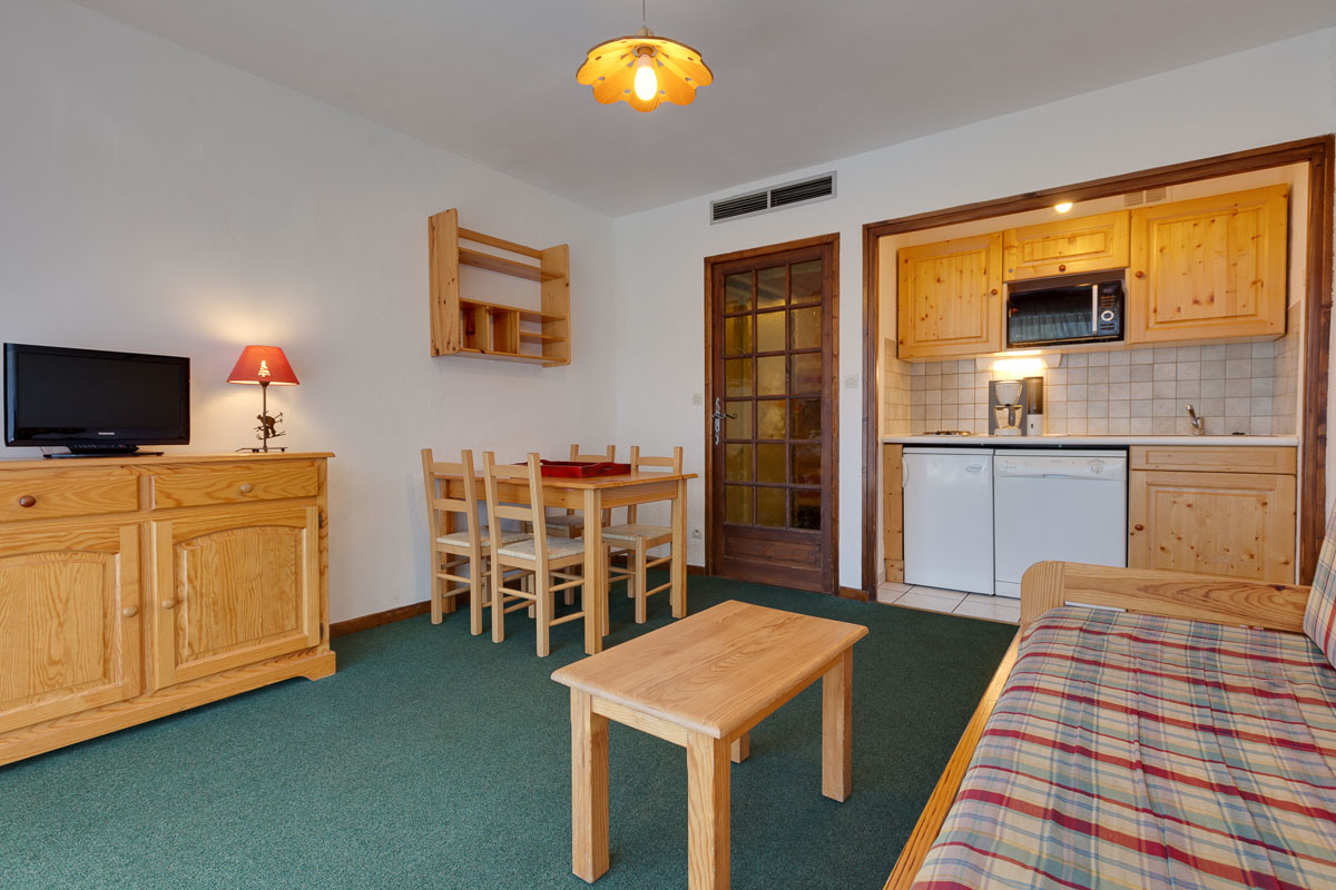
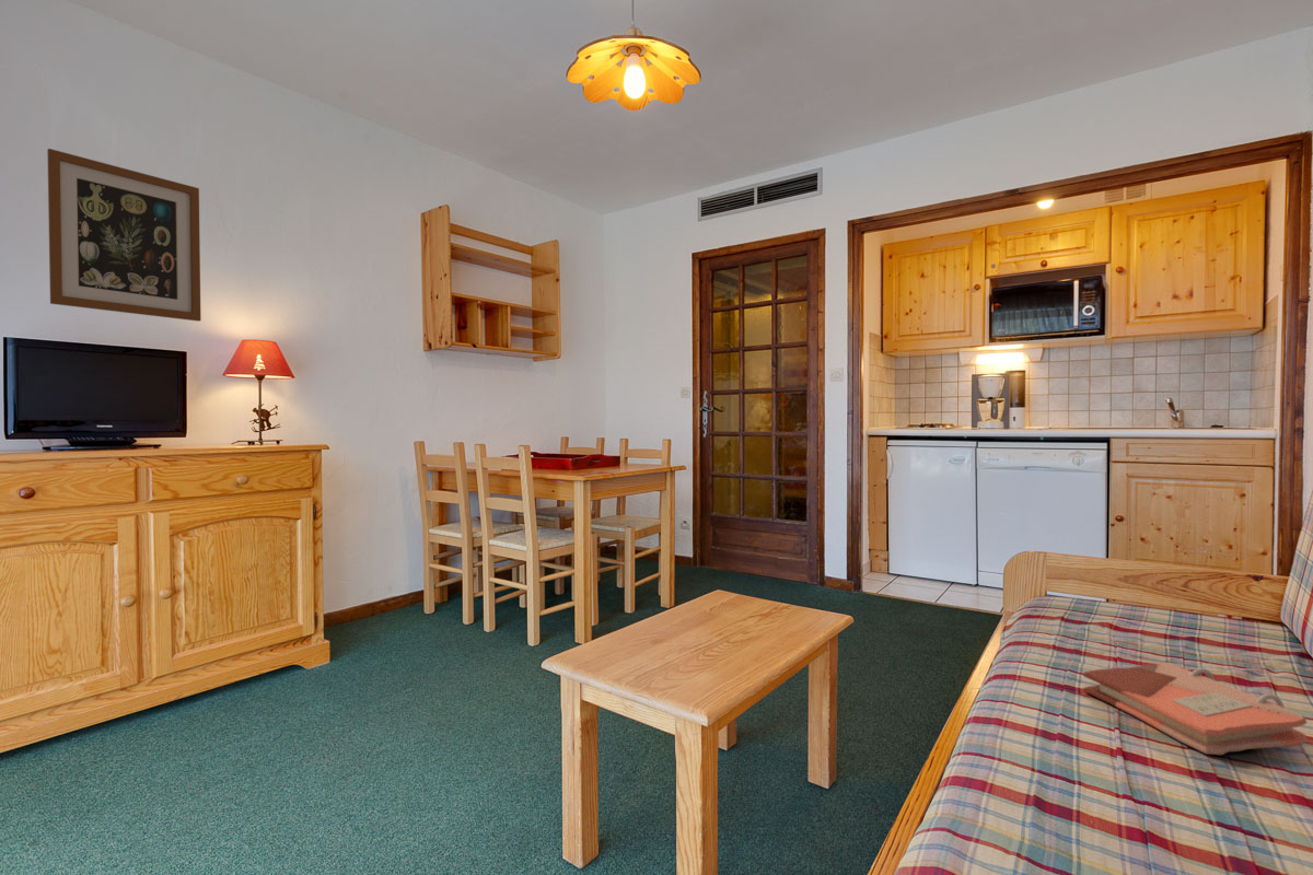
+ wall art [46,148,202,323]
+ phonebook [1081,662,1309,756]
